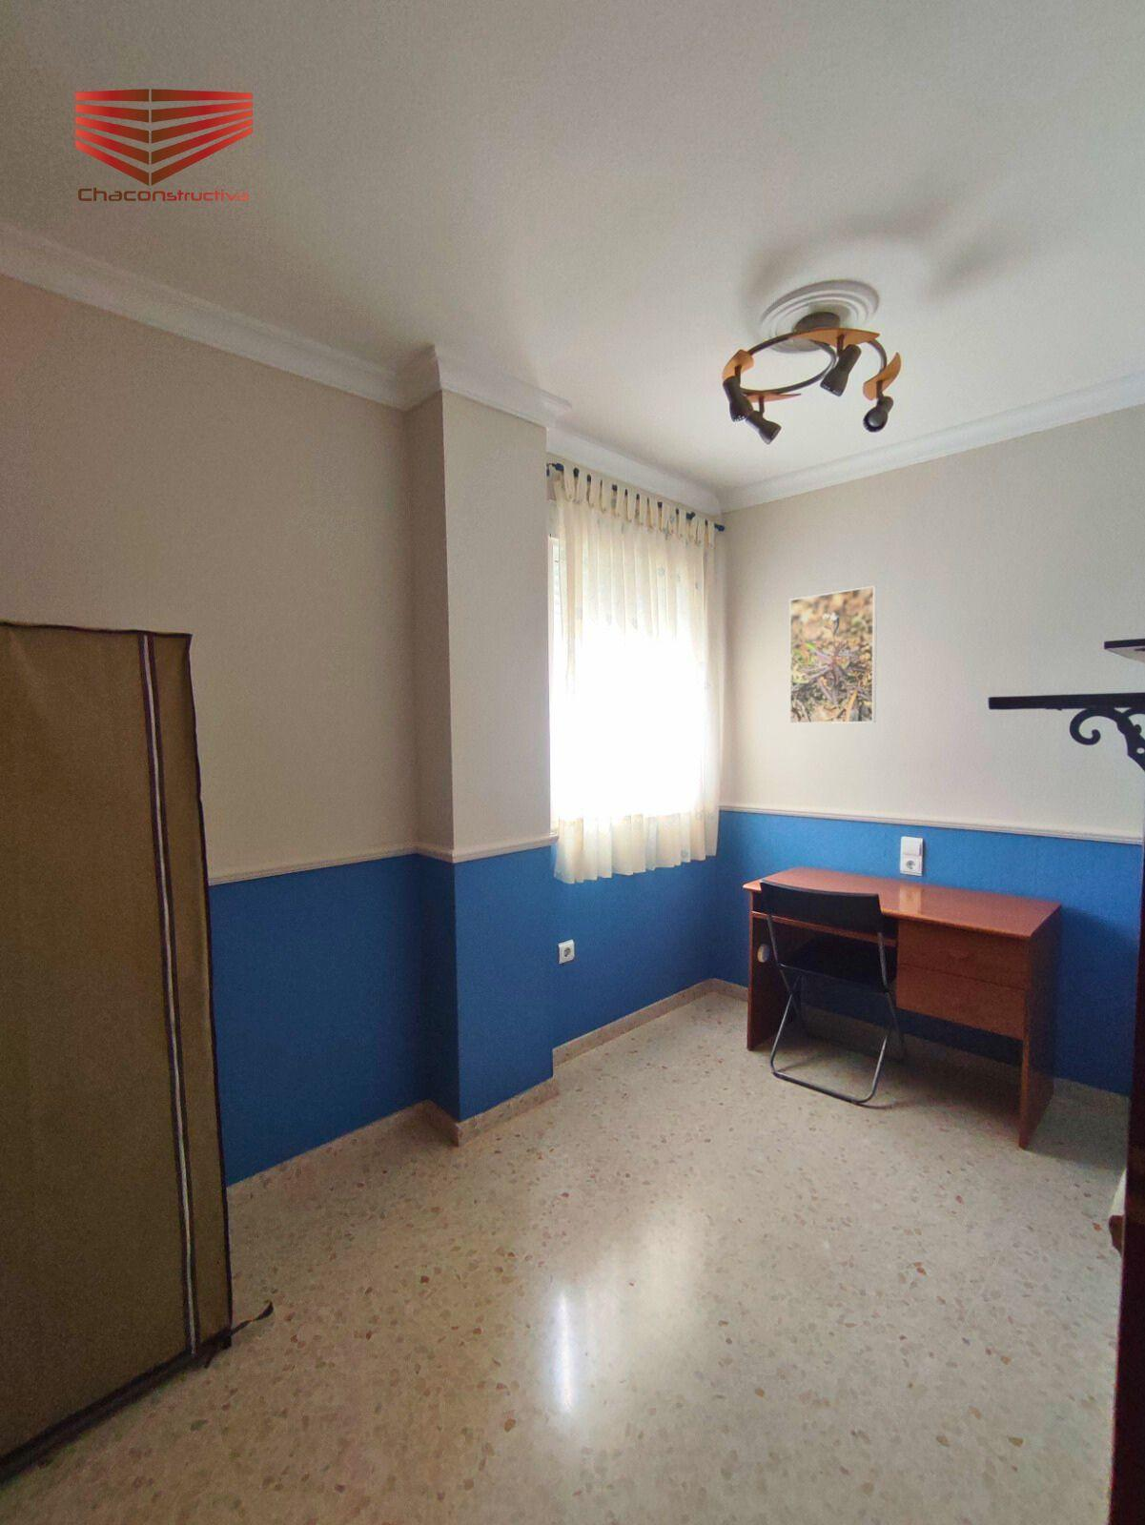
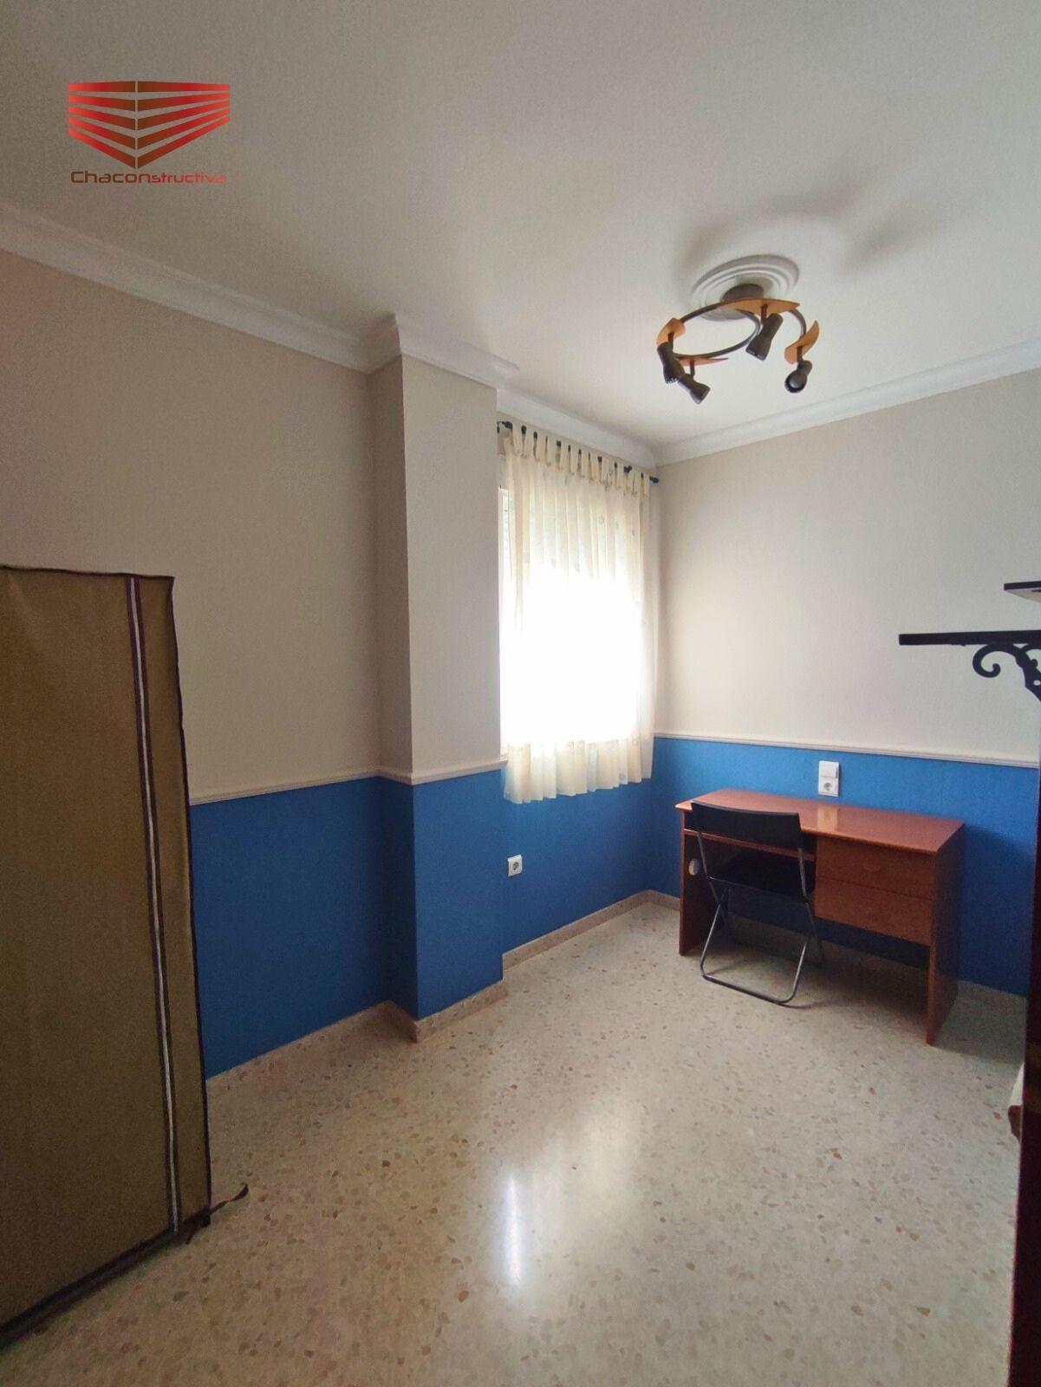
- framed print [789,586,878,724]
